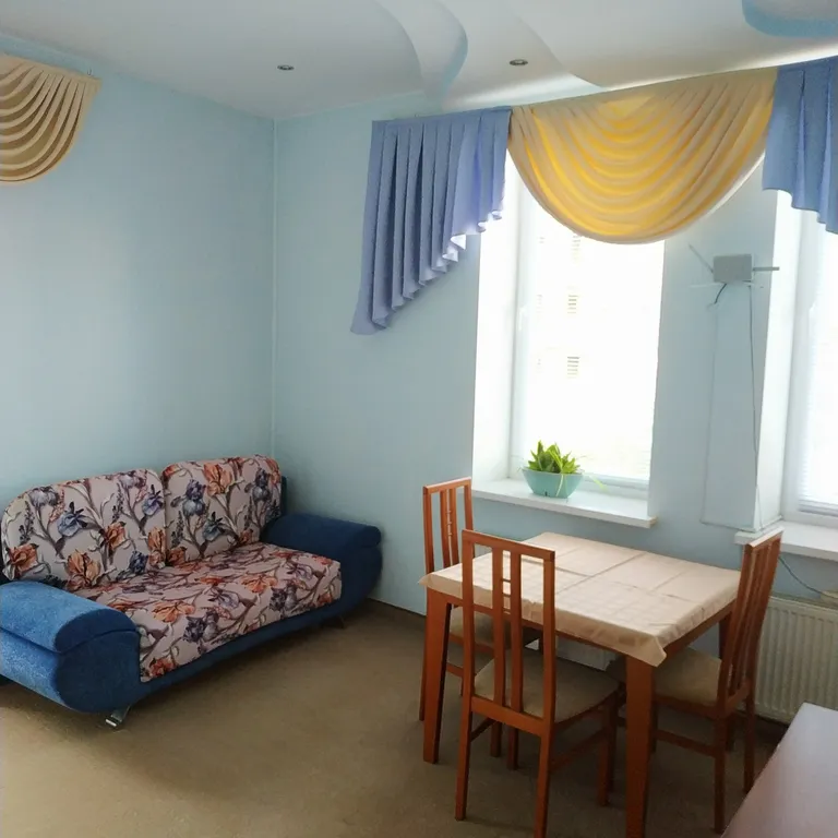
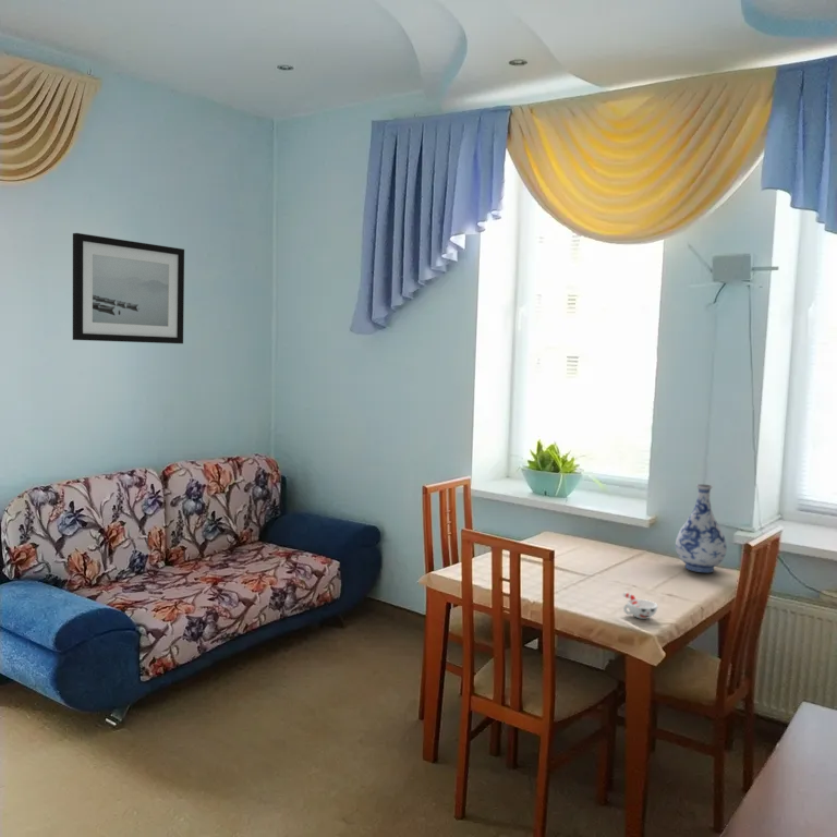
+ wall art [72,232,185,344]
+ cup [622,592,659,620]
+ vase [675,483,728,573]
